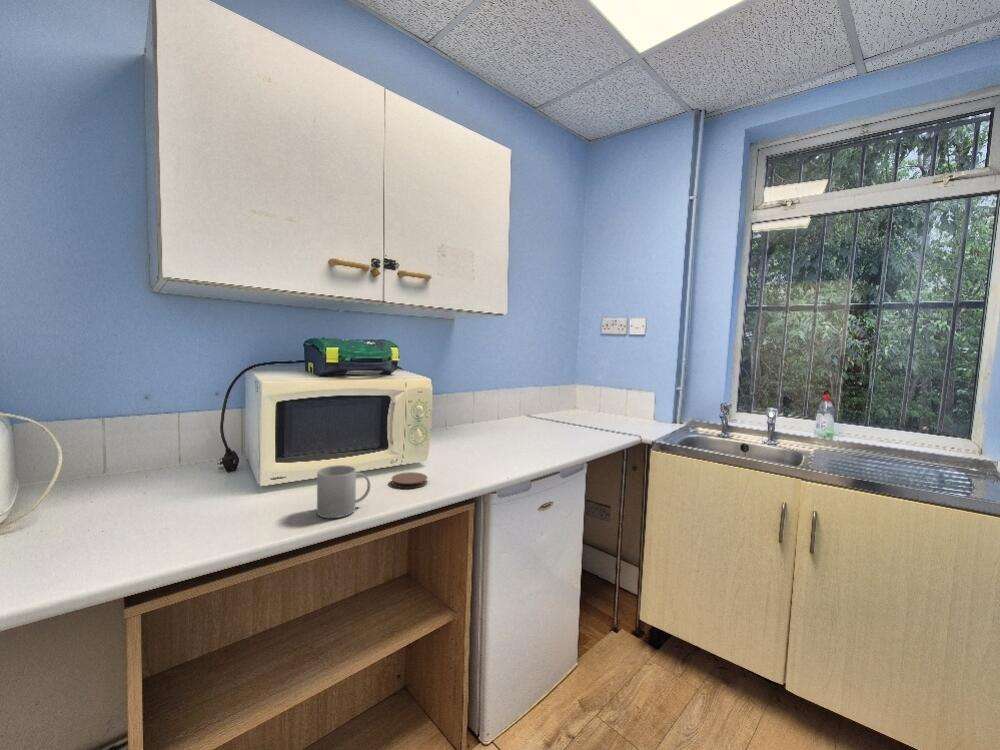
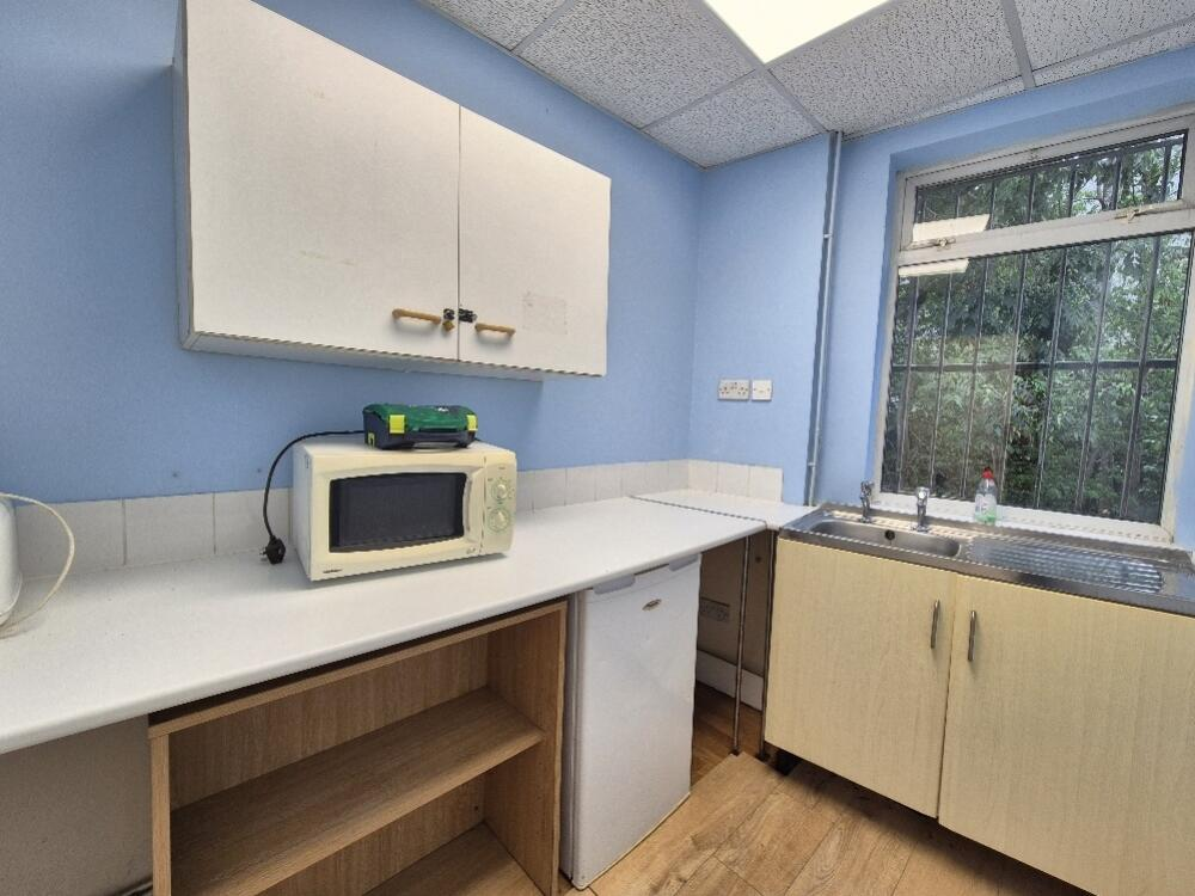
- coaster [390,471,428,489]
- mug [316,464,371,519]
